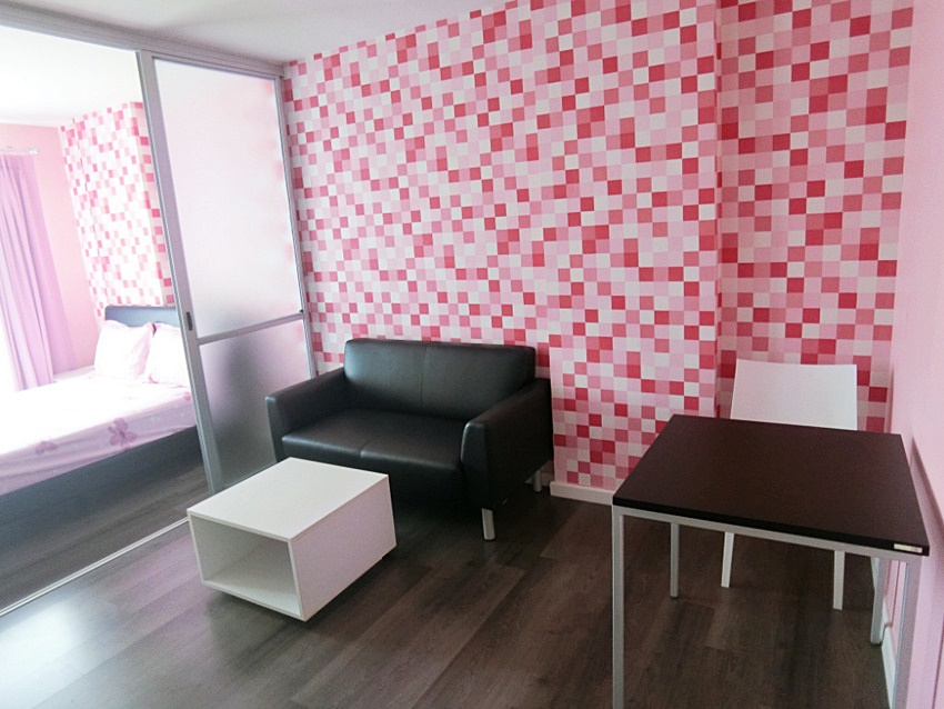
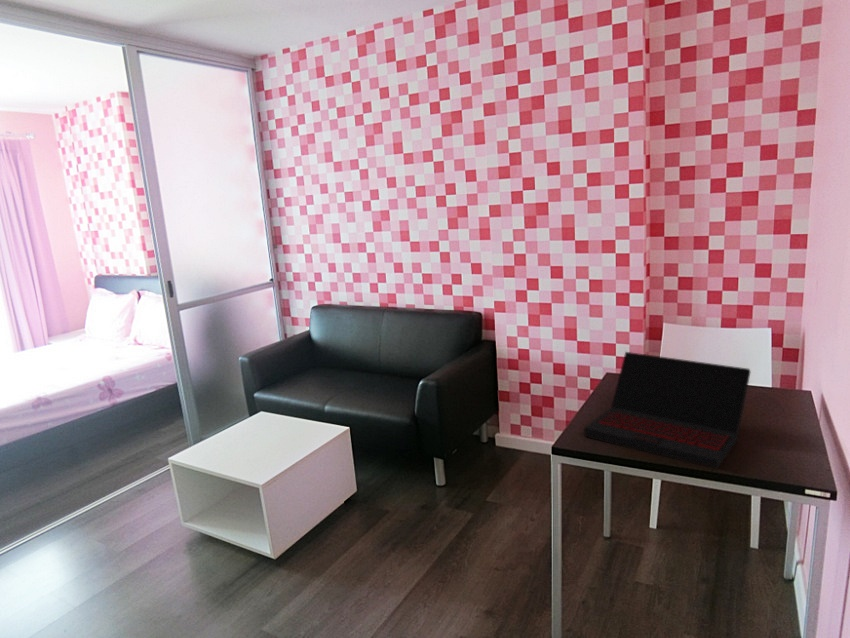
+ laptop [583,351,752,470]
